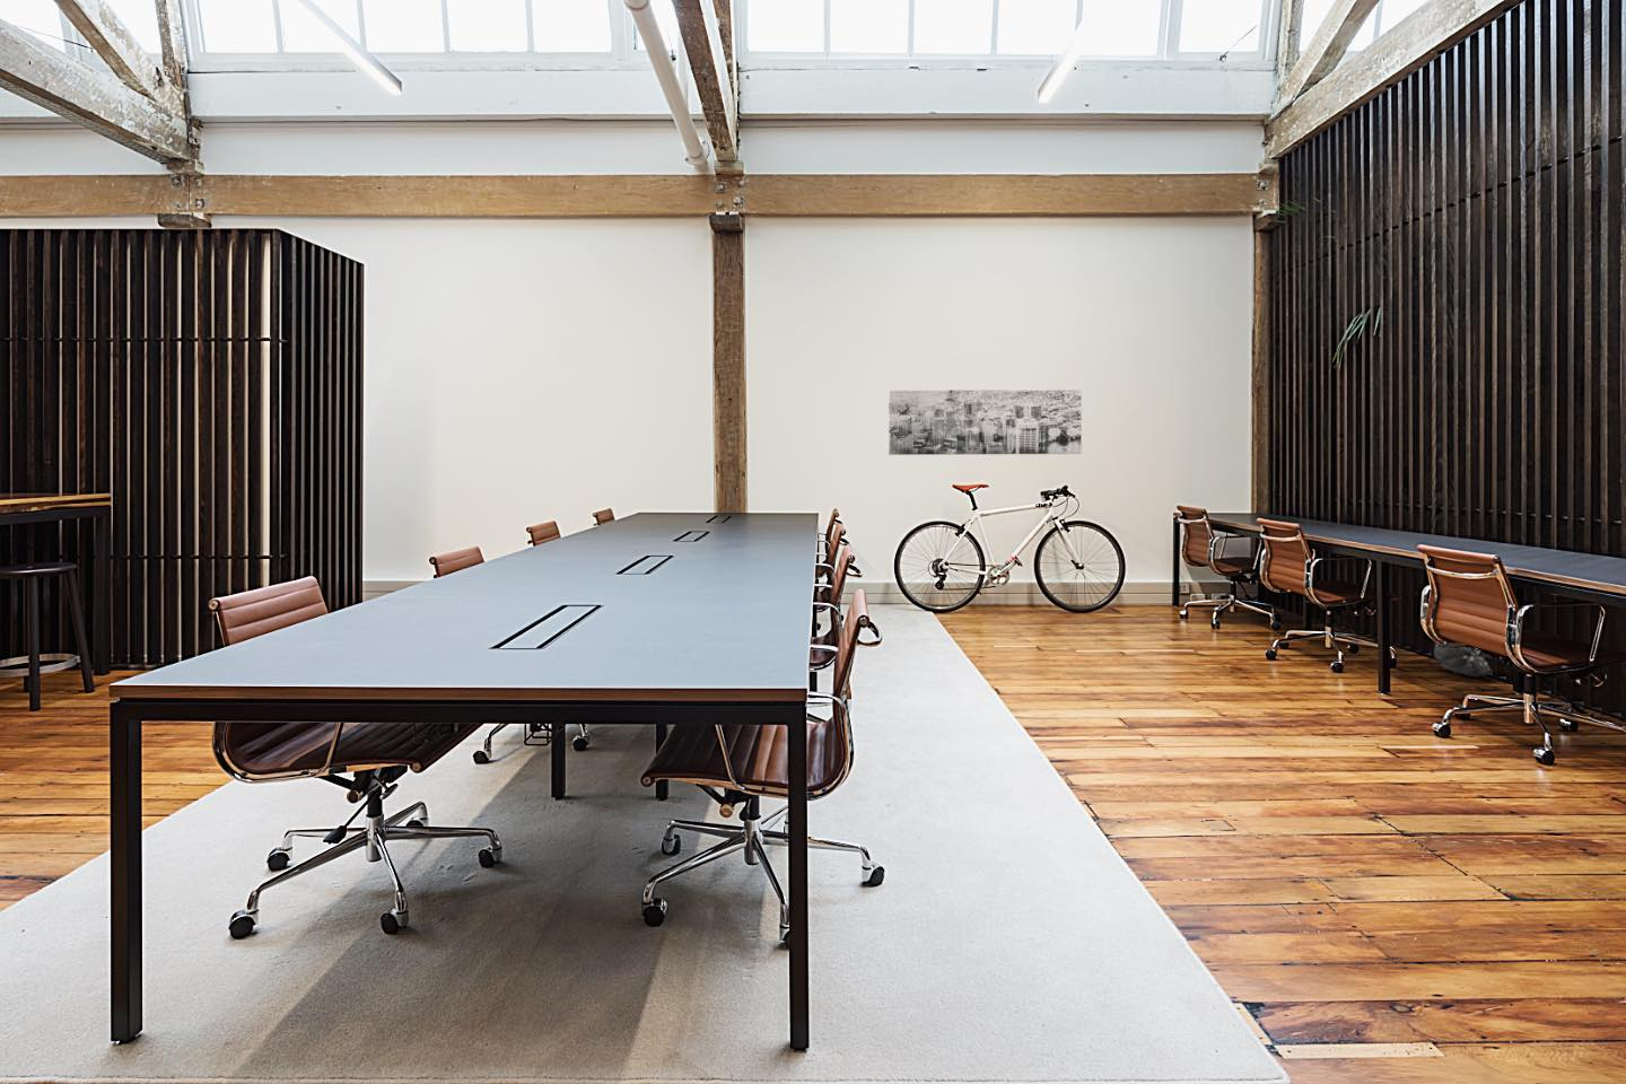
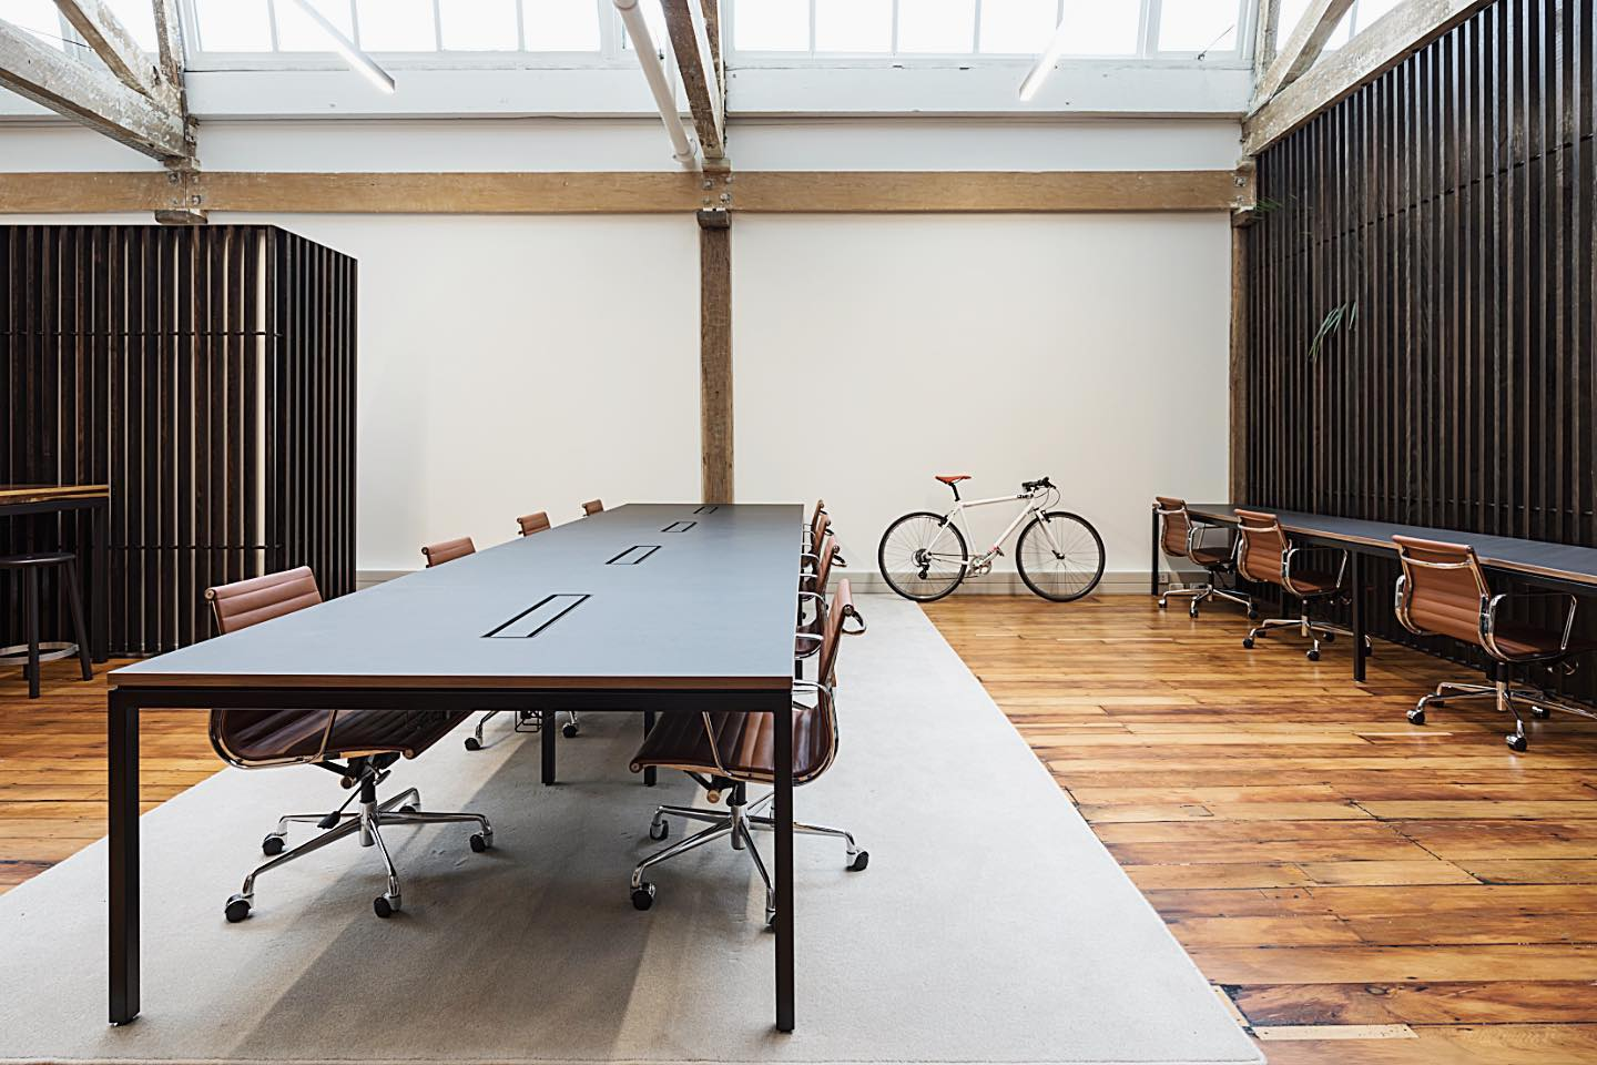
- backpack [1432,642,1494,678]
- wall art [888,388,1083,456]
